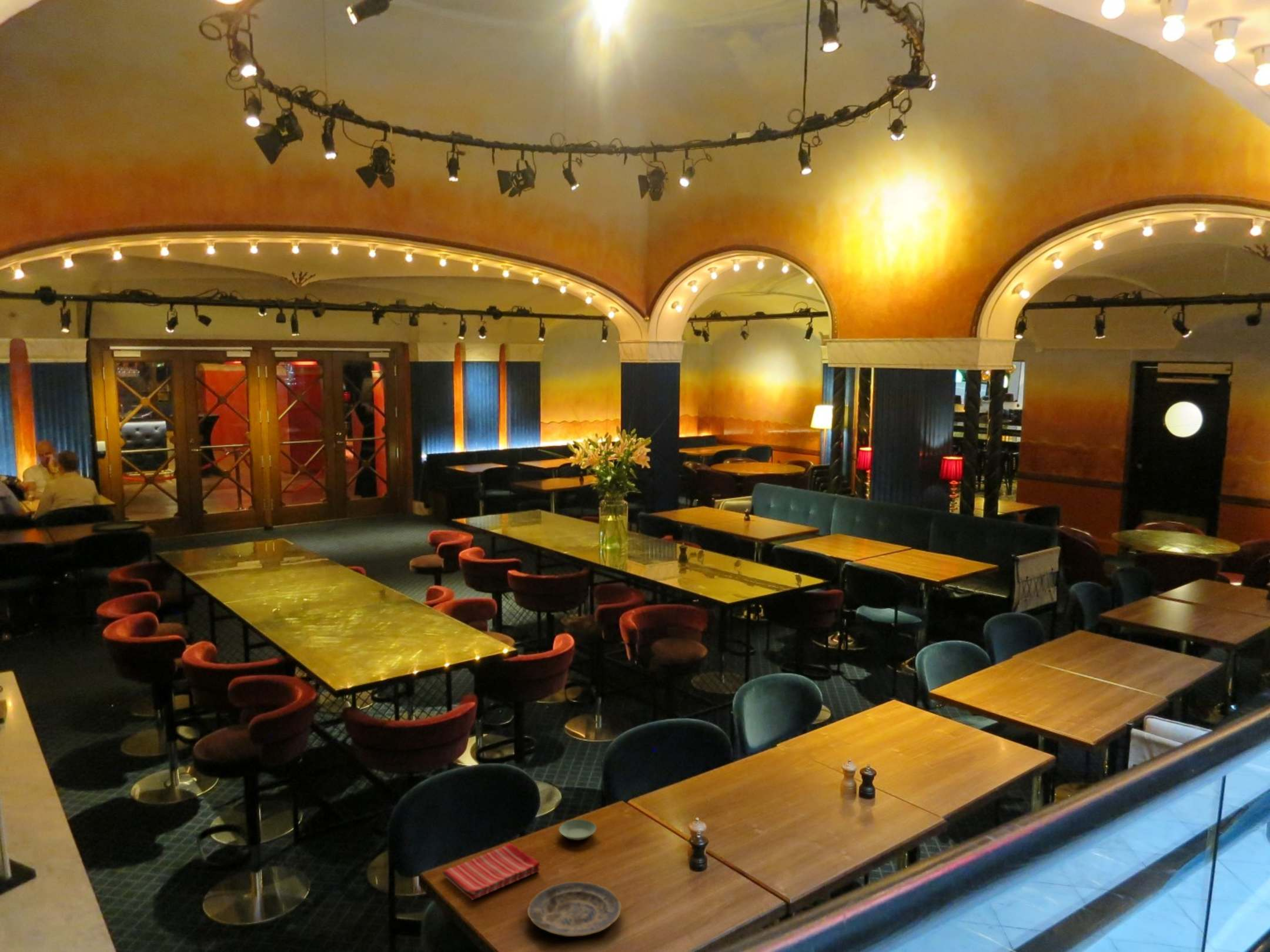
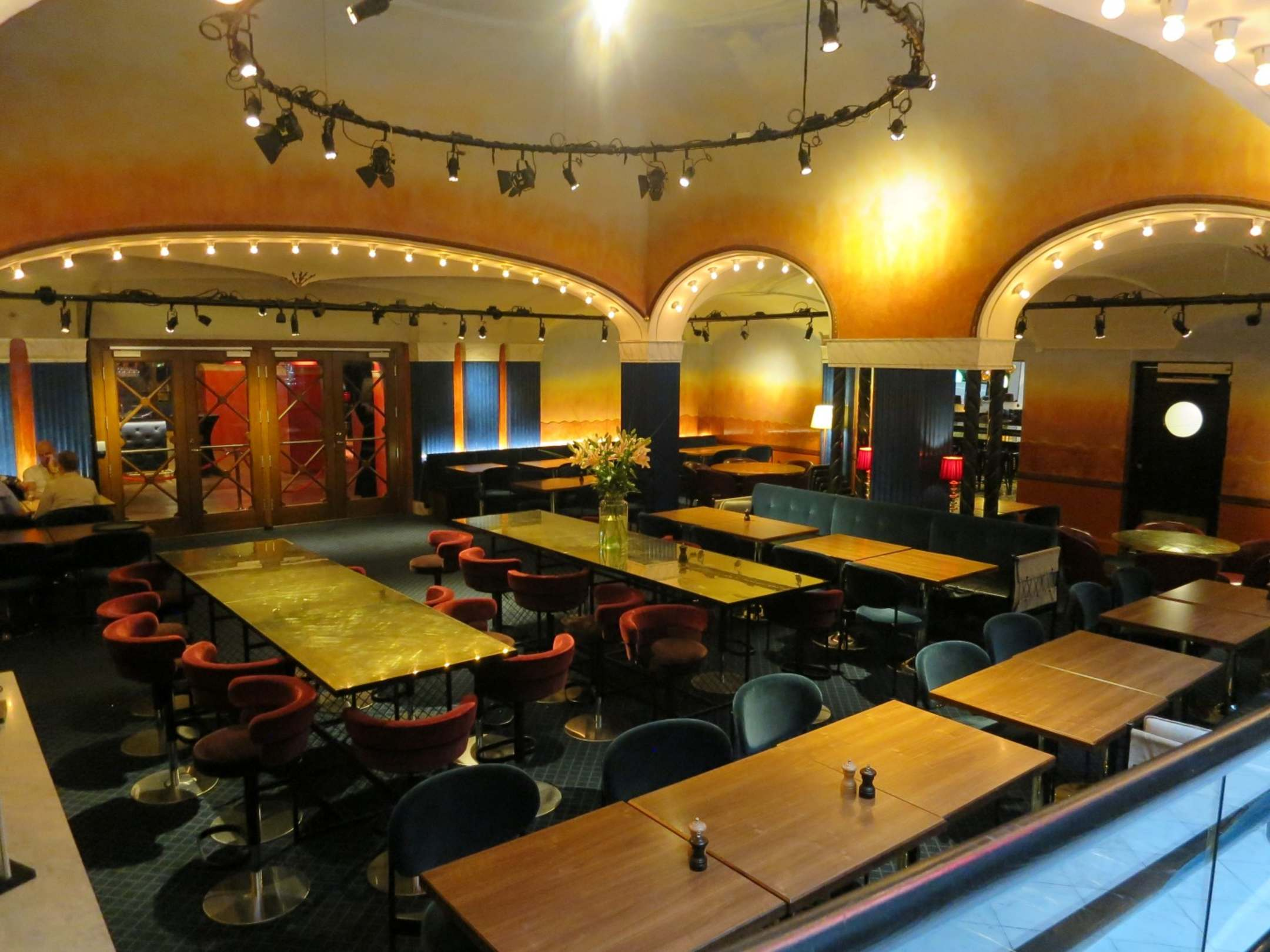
- plate [527,881,622,937]
- saucer [559,819,597,841]
- dish towel [442,843,540,900]
